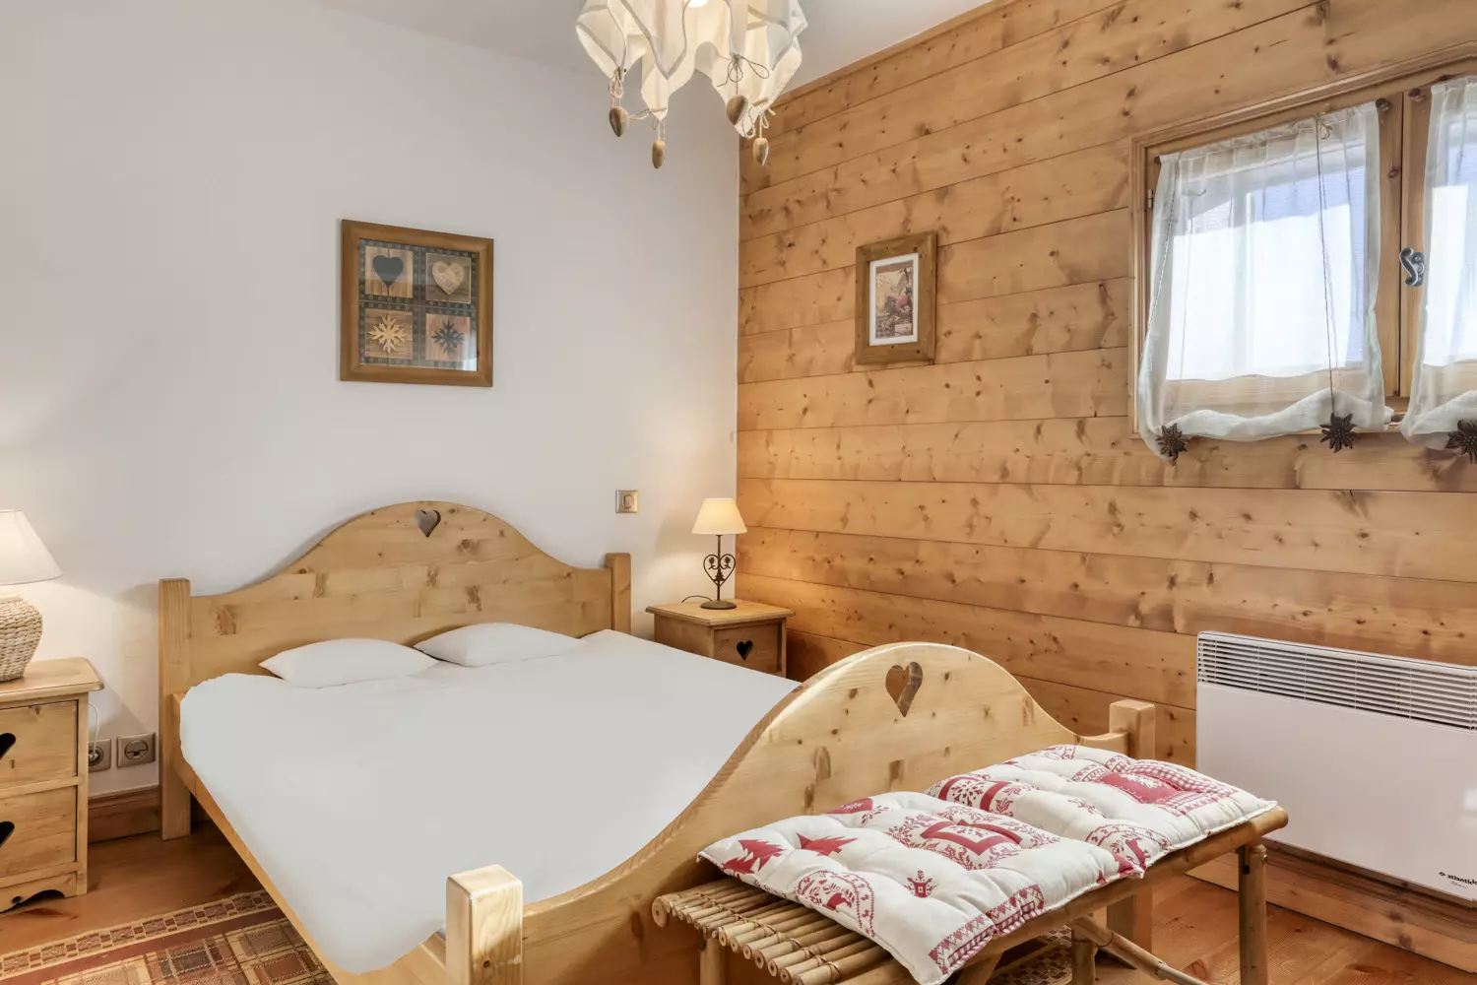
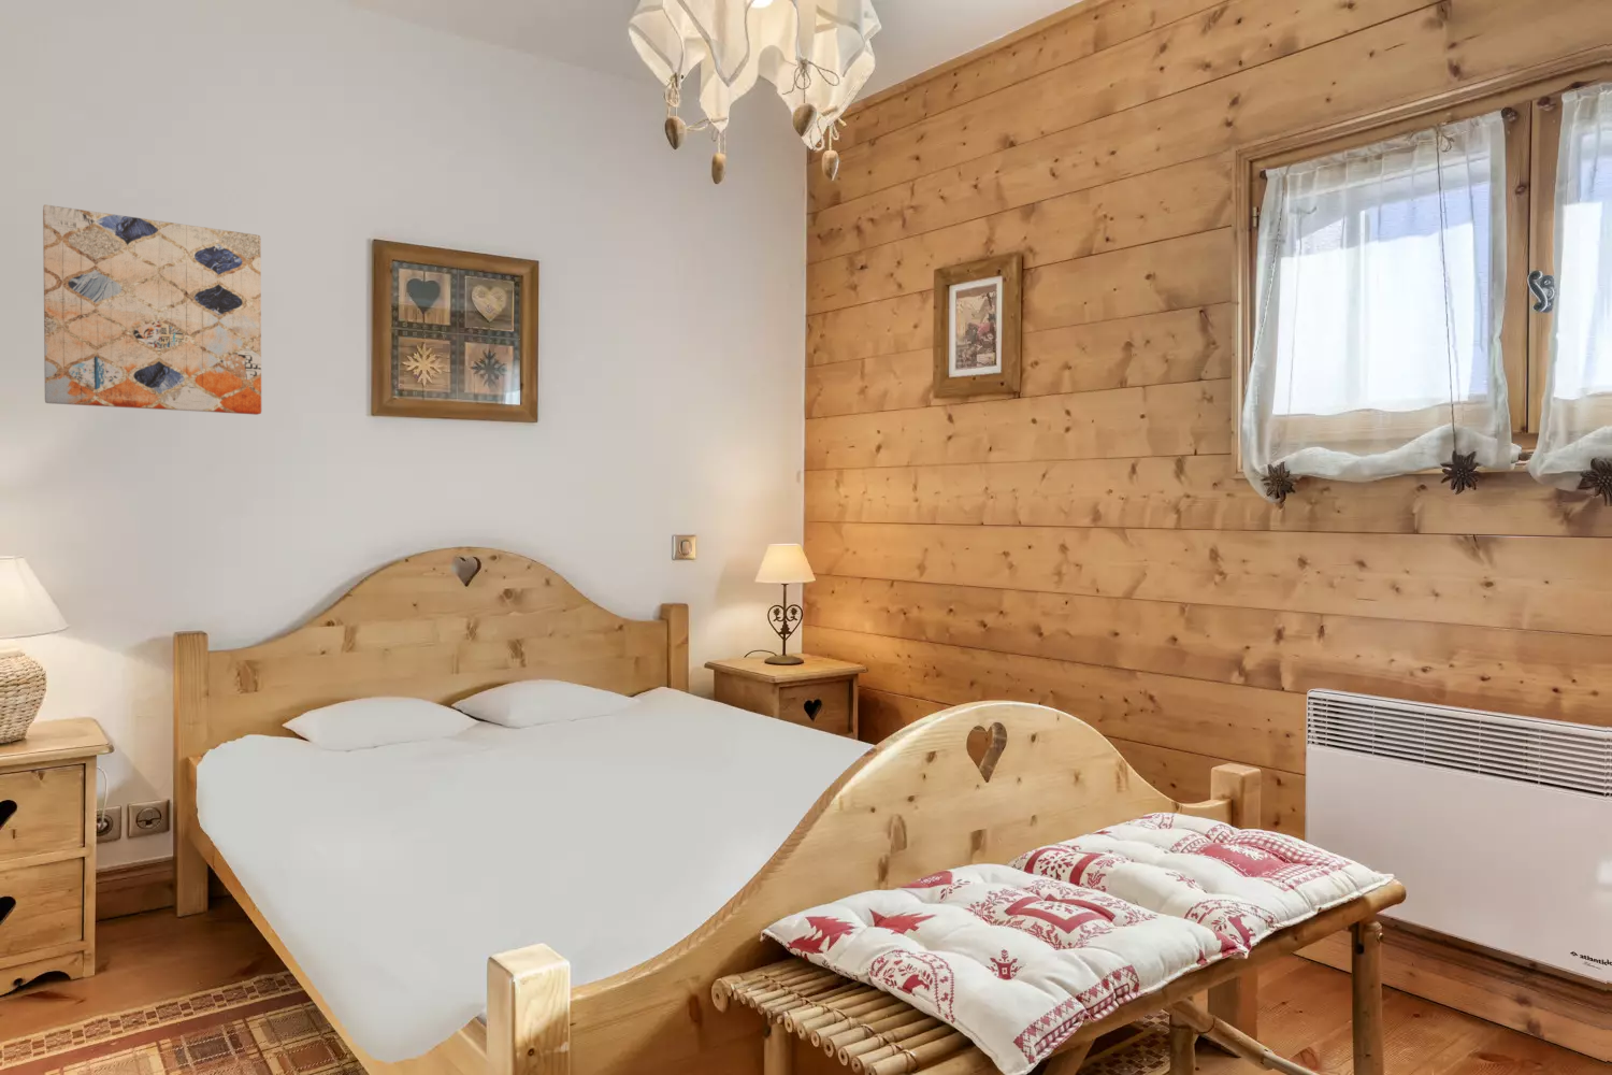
+ wall art [42,204,263,416]
